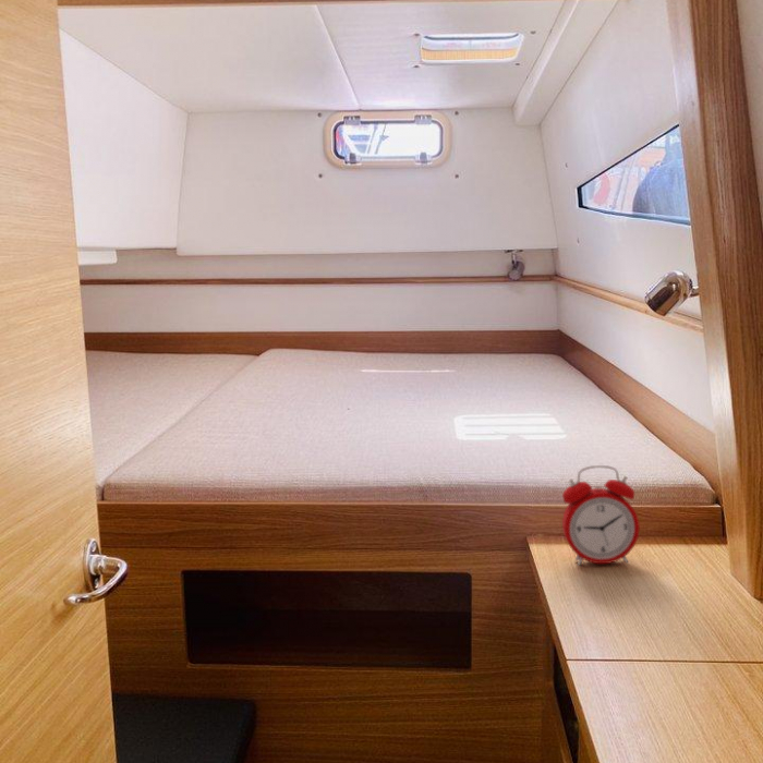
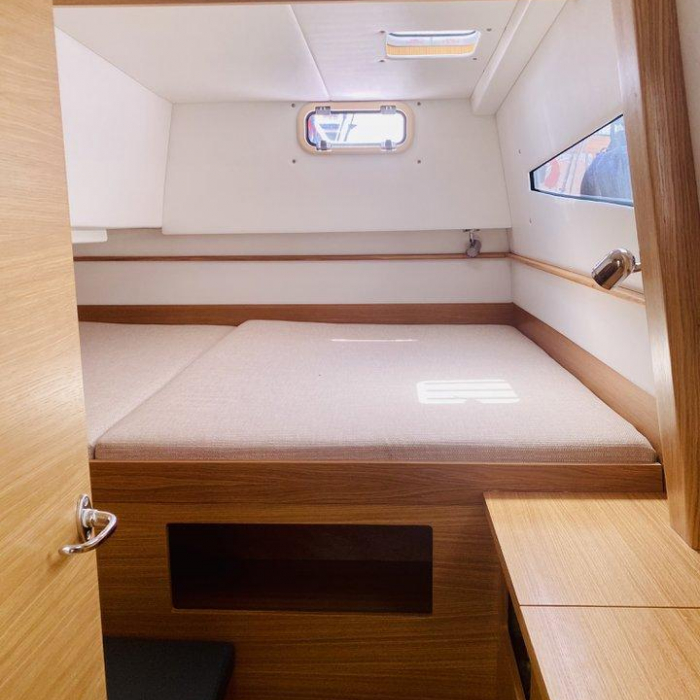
- alarm clock [561,464,641,567]
